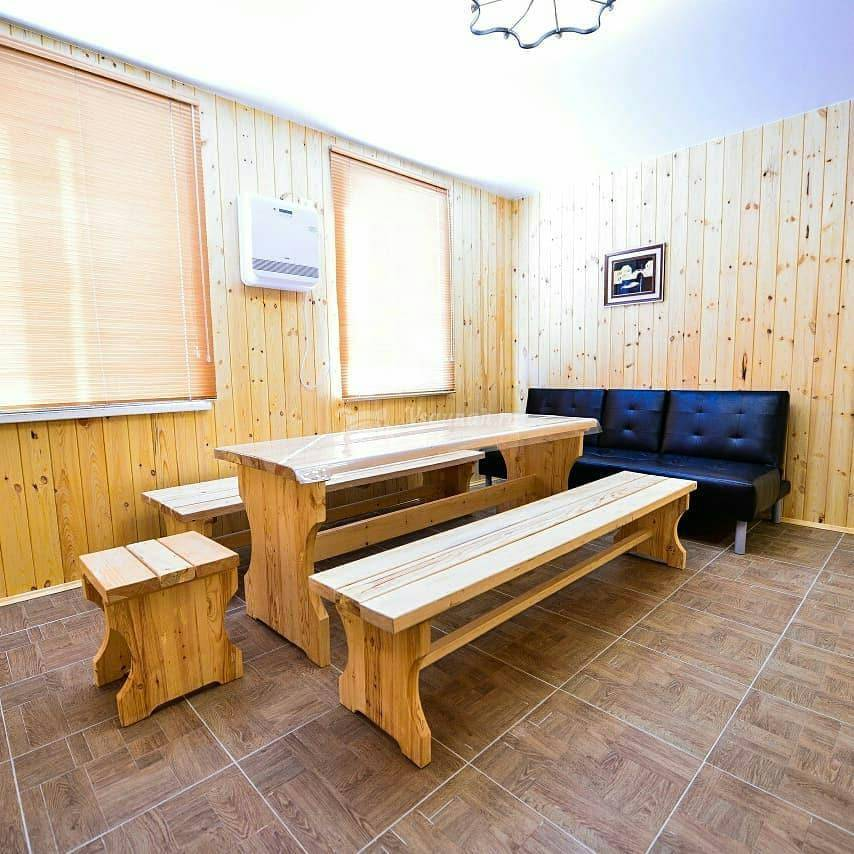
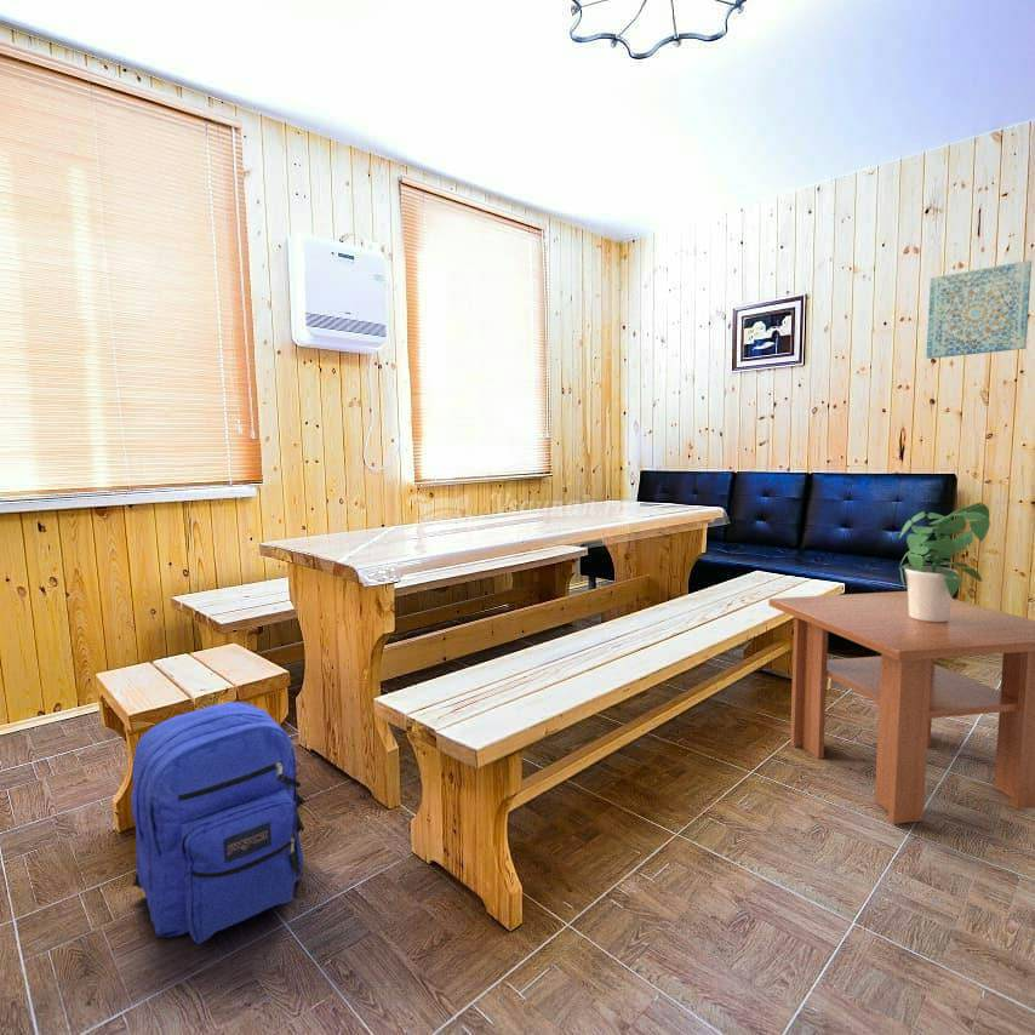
+ backpack [131,701,307,945]
+ potted plant [897,502,991,622]
+ wall art [926,259,1033,360]
+ coffee table [767,590,1035,825]
